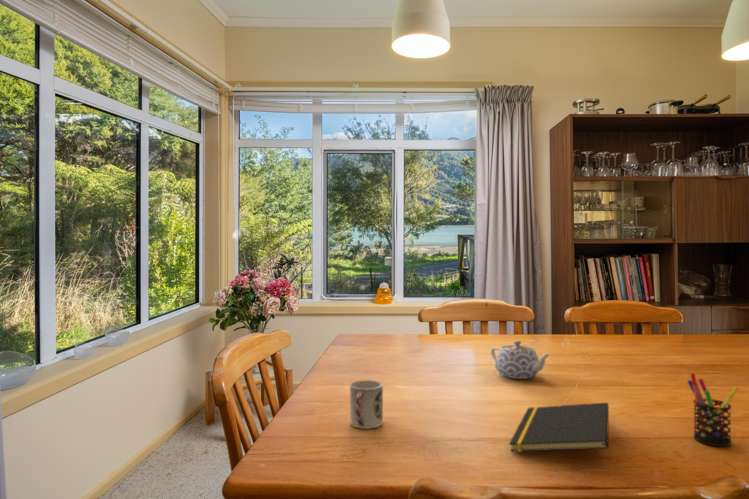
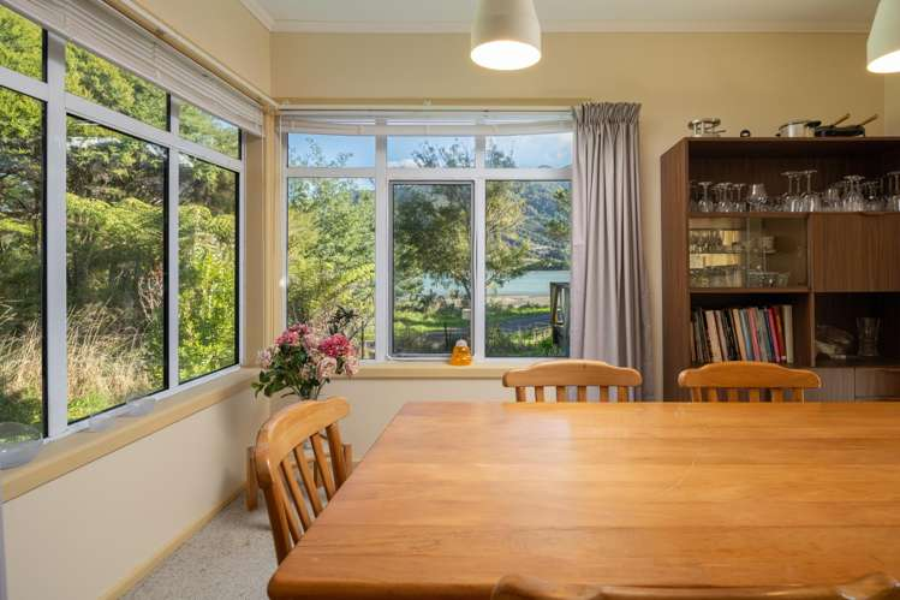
- teapot [490,340,552,380]
- notepad [508,402,610,453]
- cup [349,379,384,430]
- pen holder [686,372,740,447]
